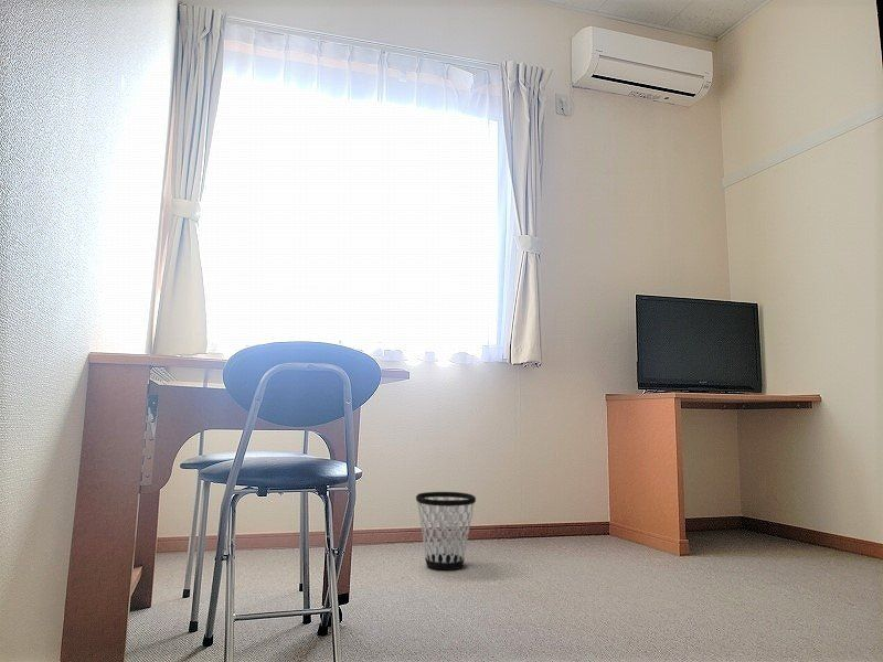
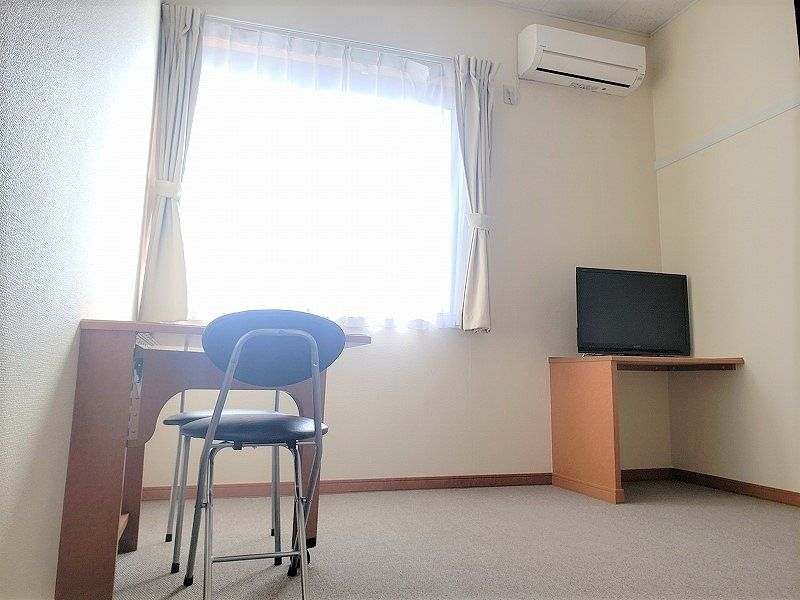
- wastebasket [415,491,477,572]
